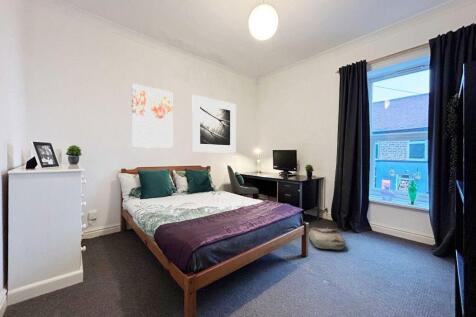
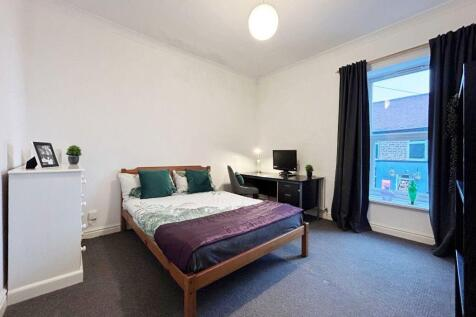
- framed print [191,94,237,154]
- wall art [131,83,173,149]
- bag [308,226,346,251]
